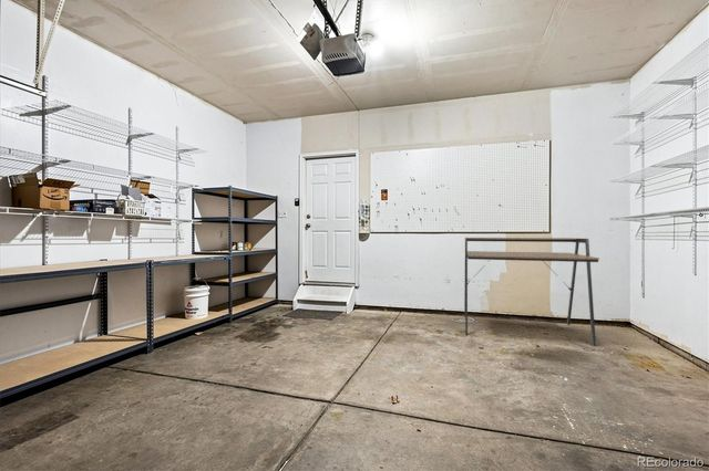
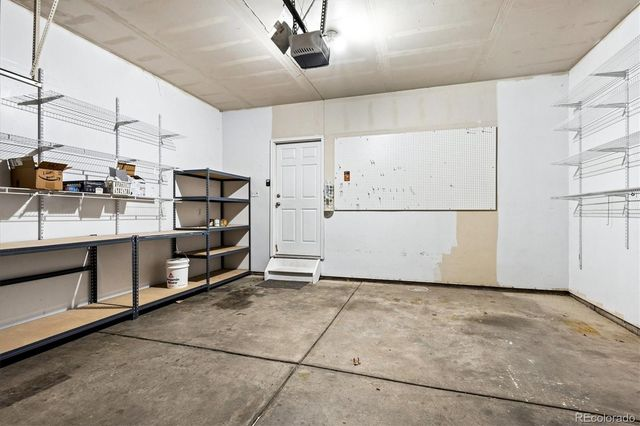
- desk [463,237,600,347]
